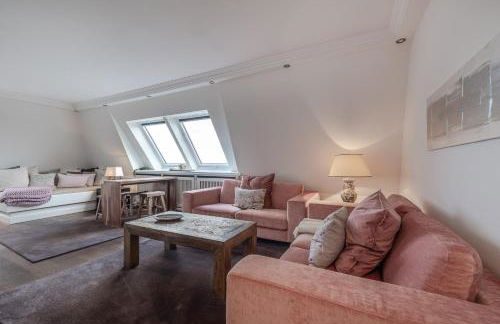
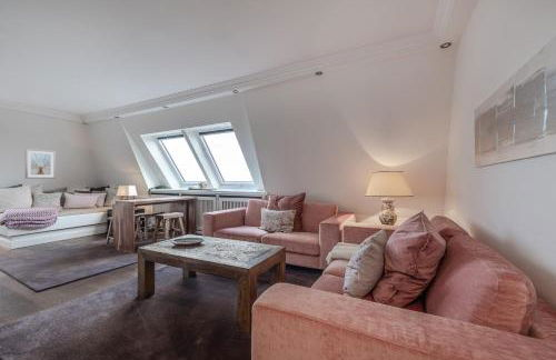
+ picture frame [24,148,57,180]
